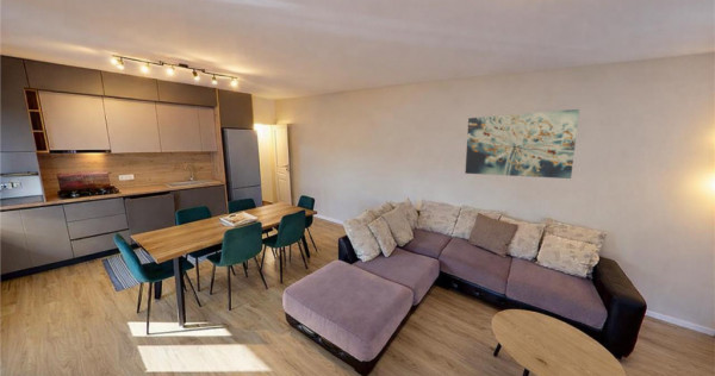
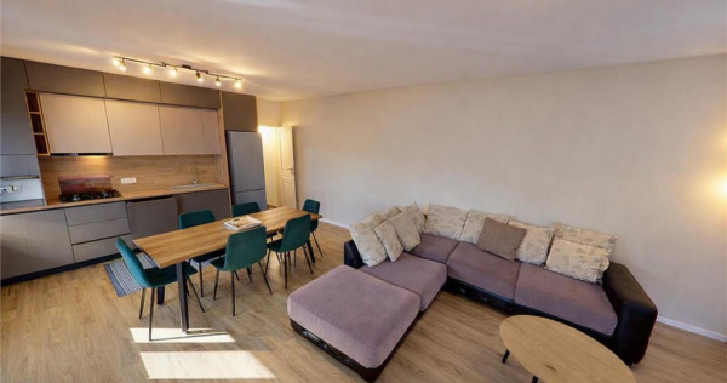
- wall art [464,108,580,180]
